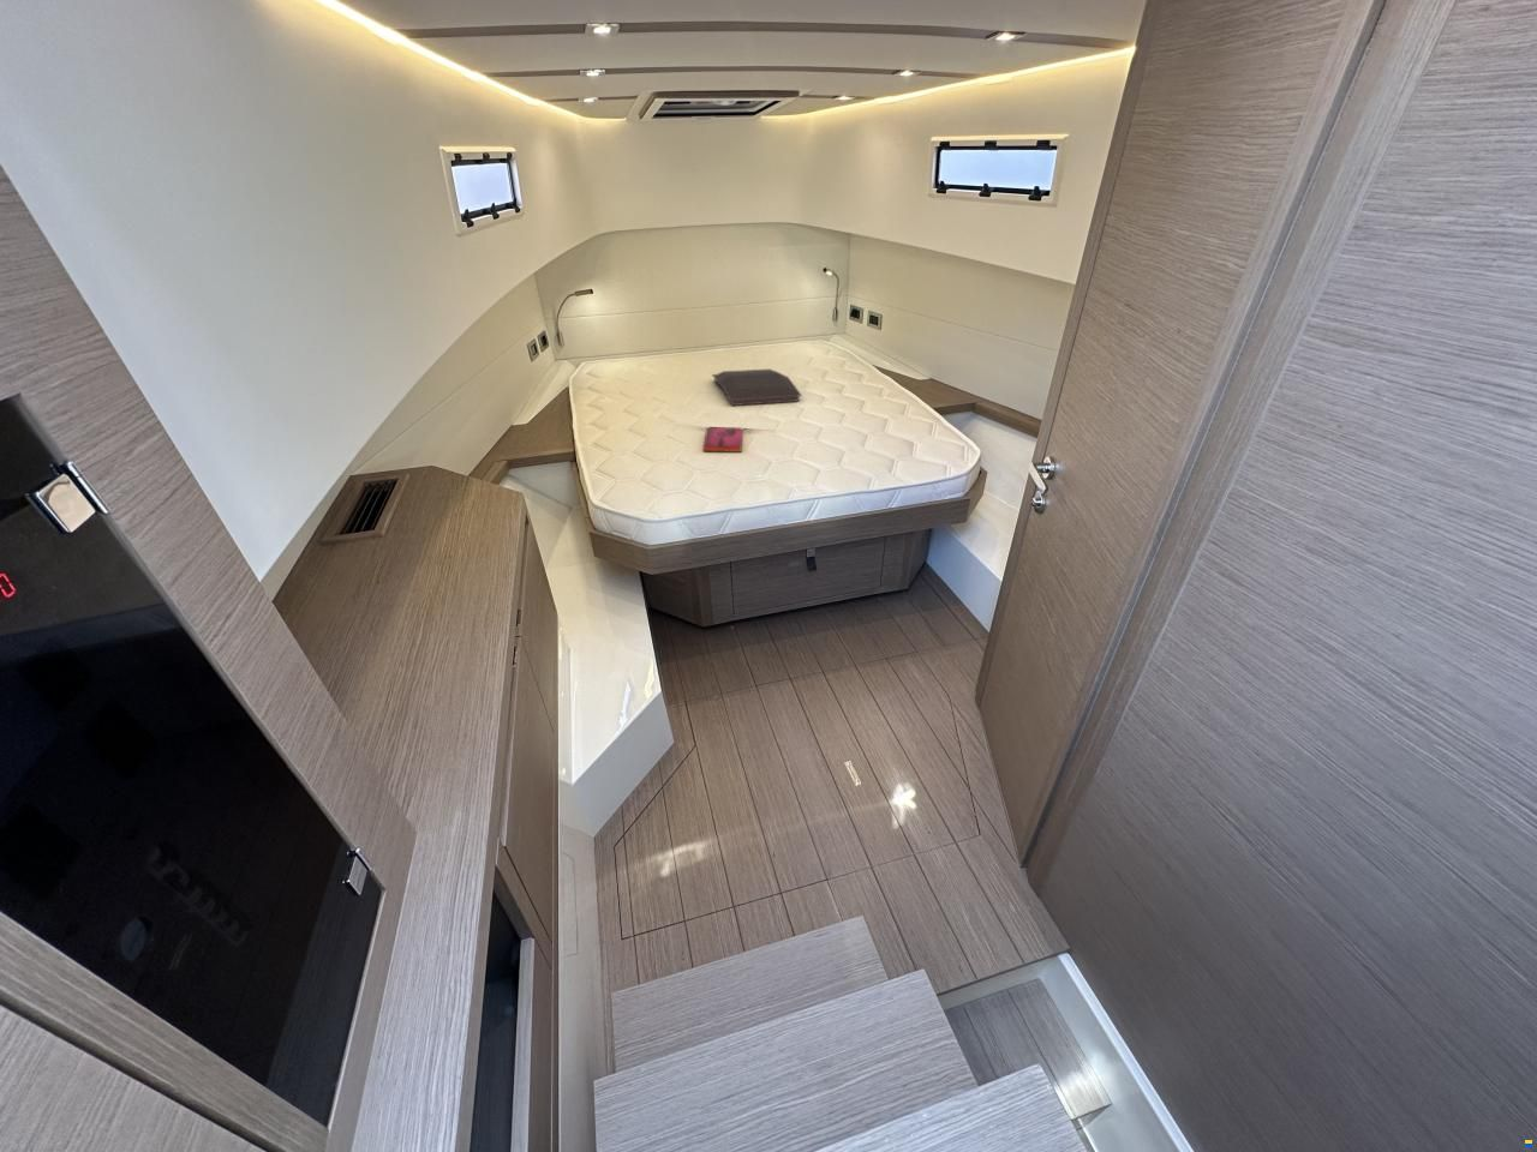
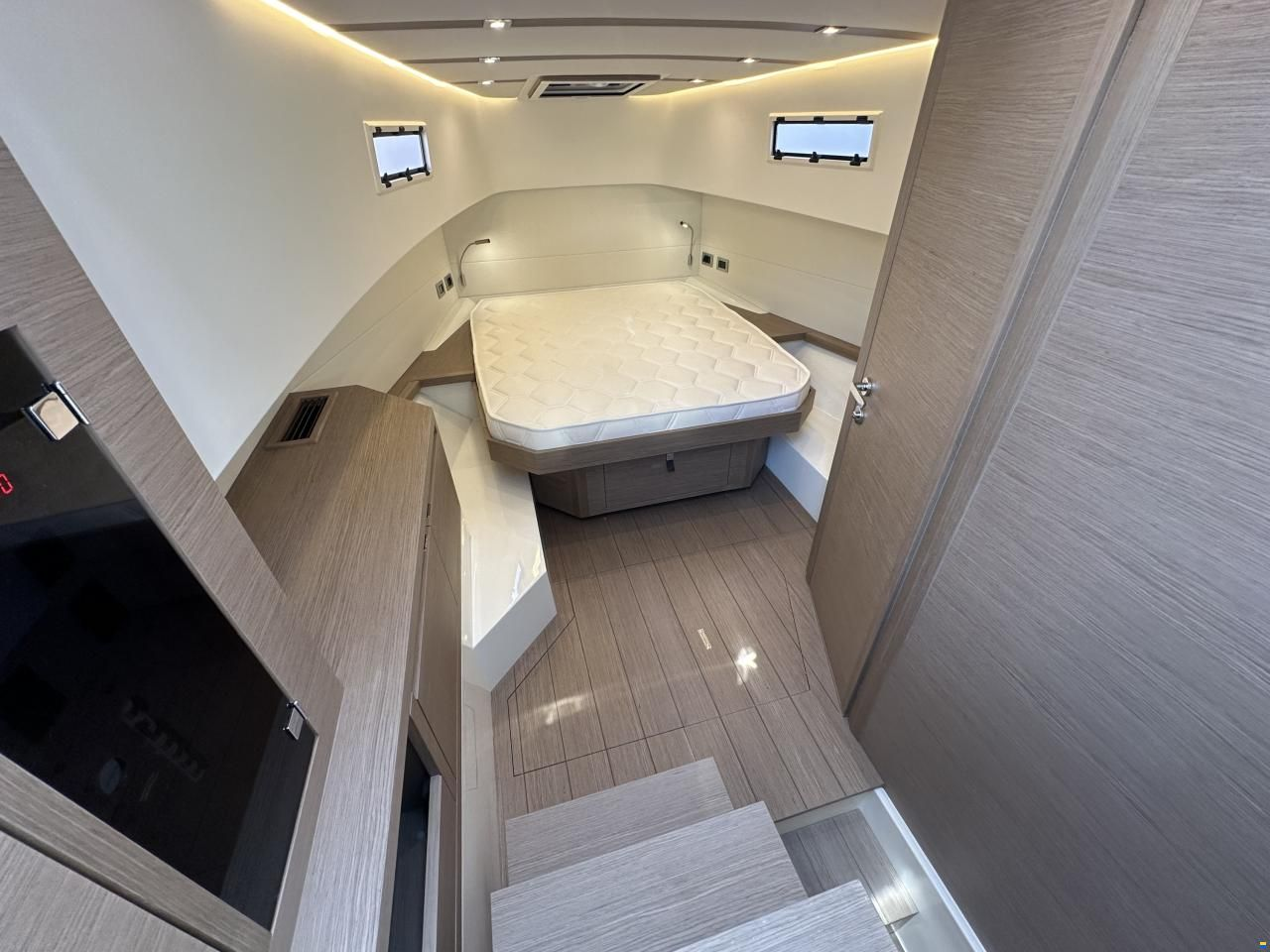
- serving tray [710,368,802,407]
- hardback book [702,426,743,454]
